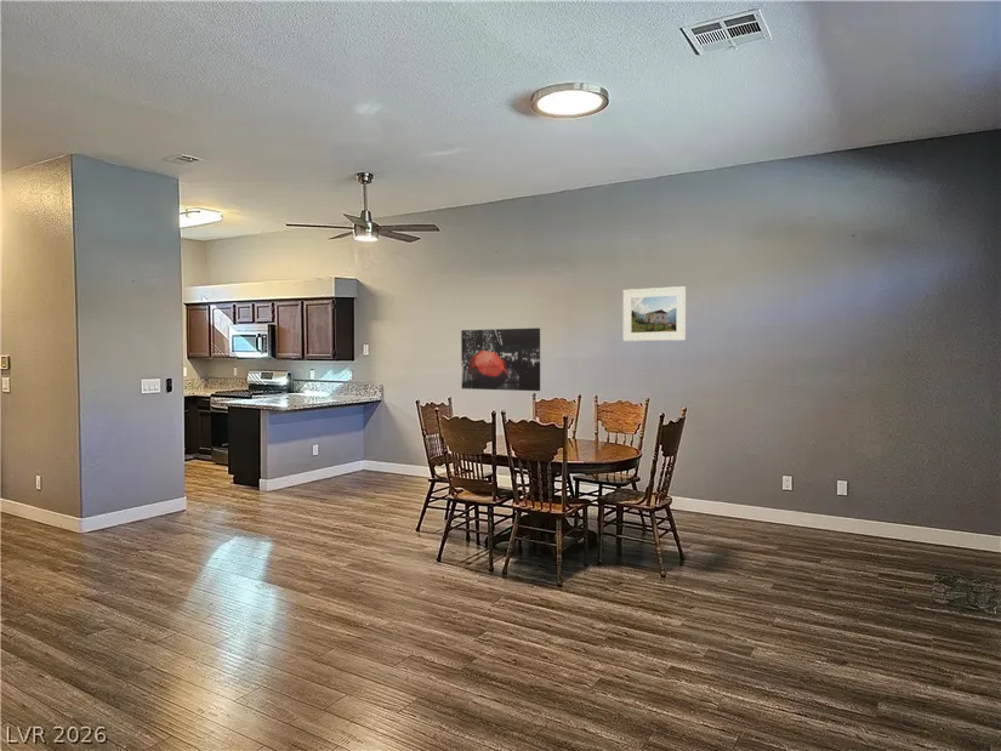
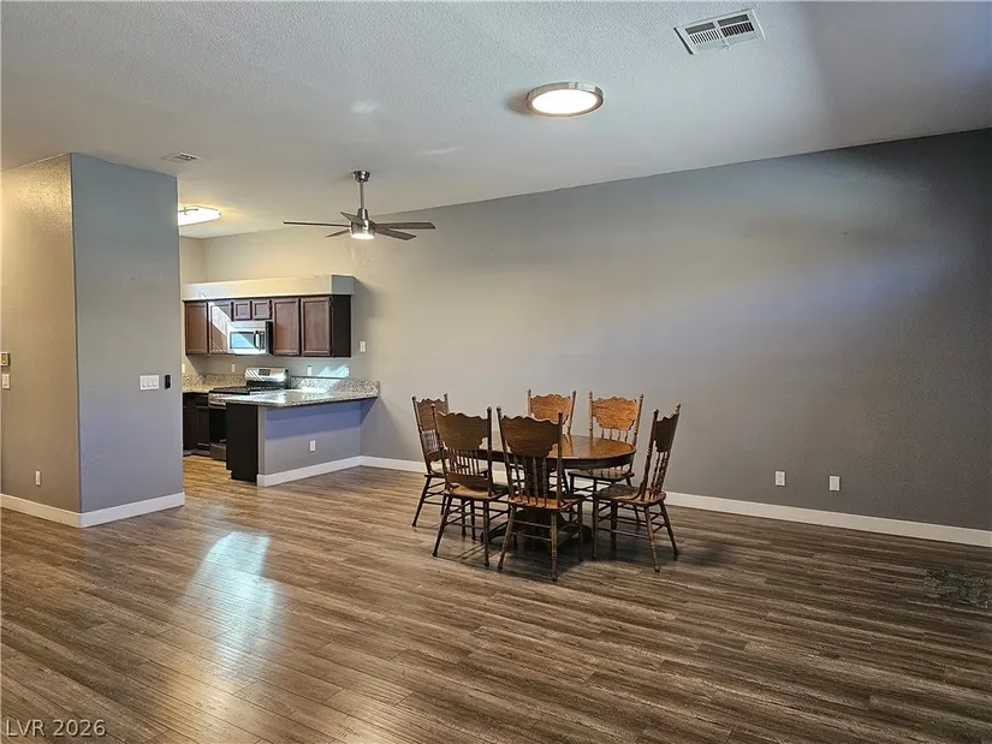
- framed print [622,285,687,342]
- wall art [460,326,541,392]
